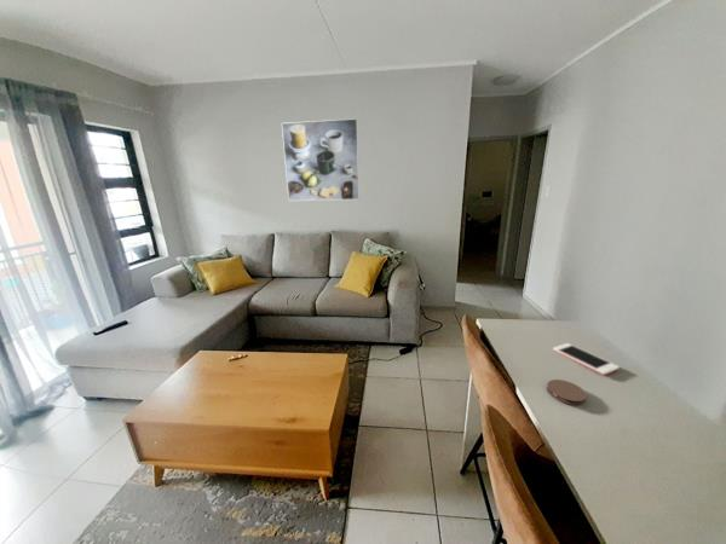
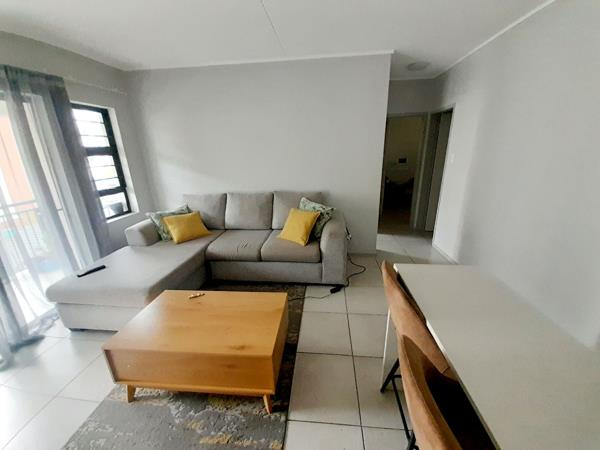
- cell phone [552,342,621,376]
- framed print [281,117,361,202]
- coaster [546,378,588,406]
